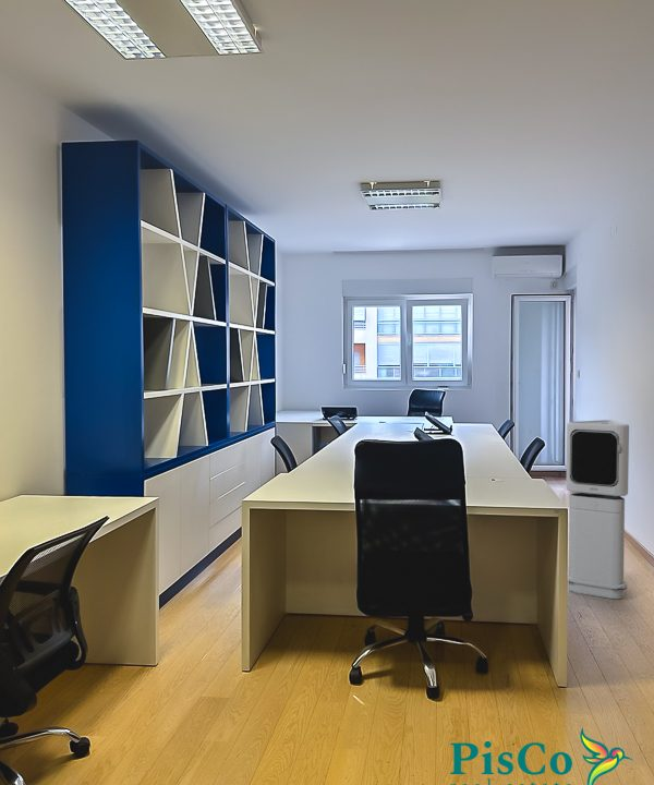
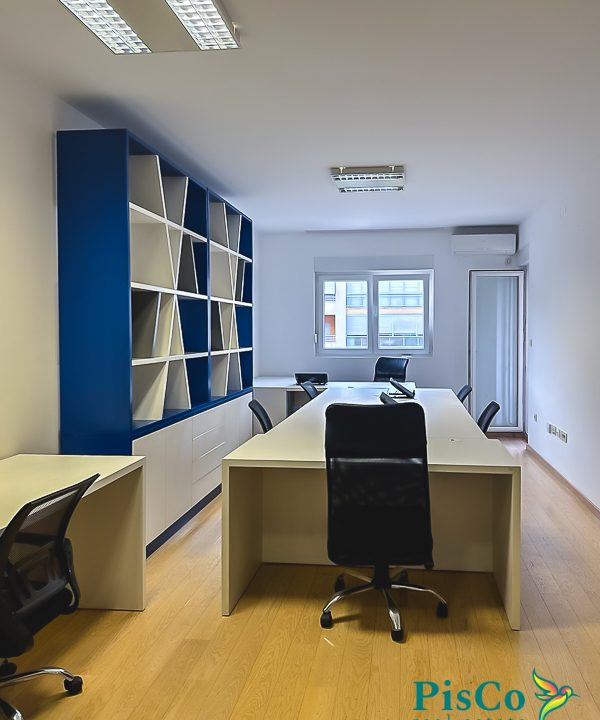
- air purifier [566,419,630,600]
